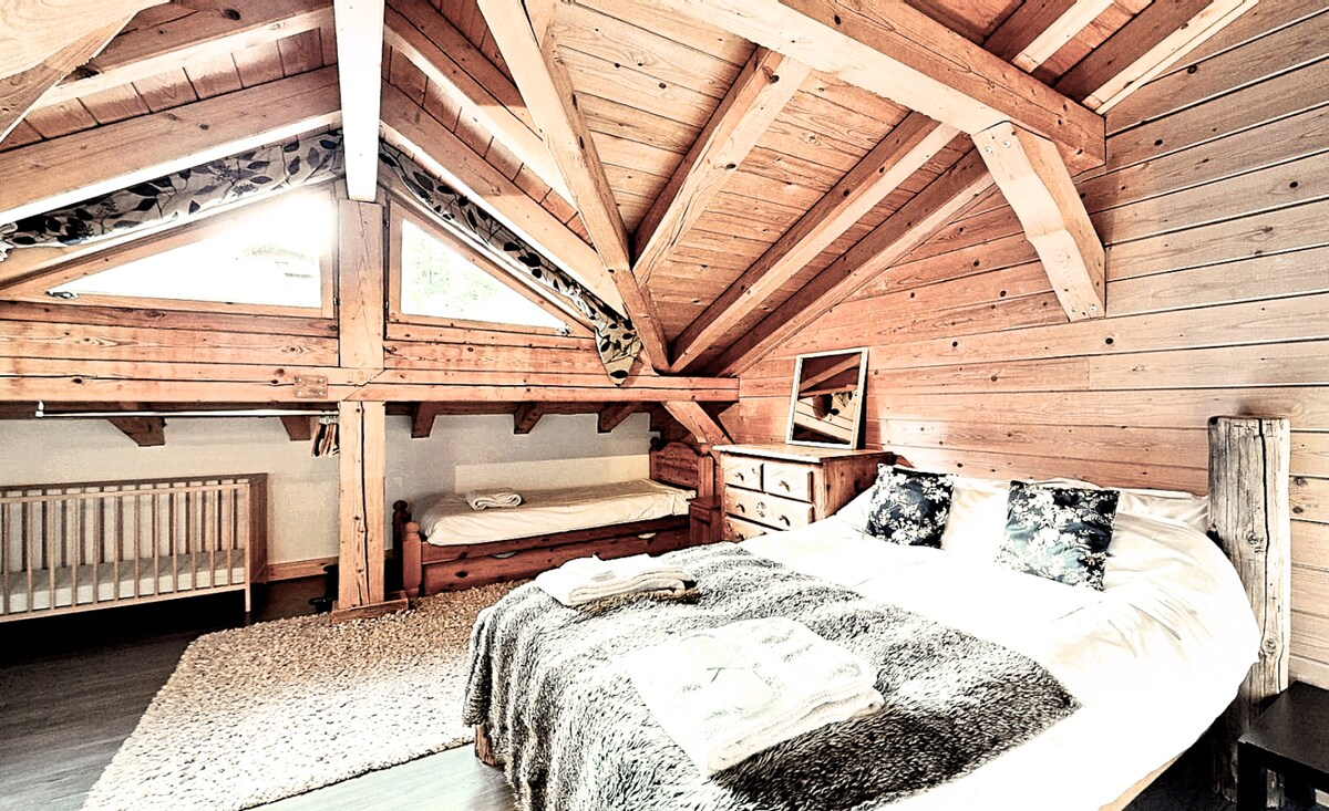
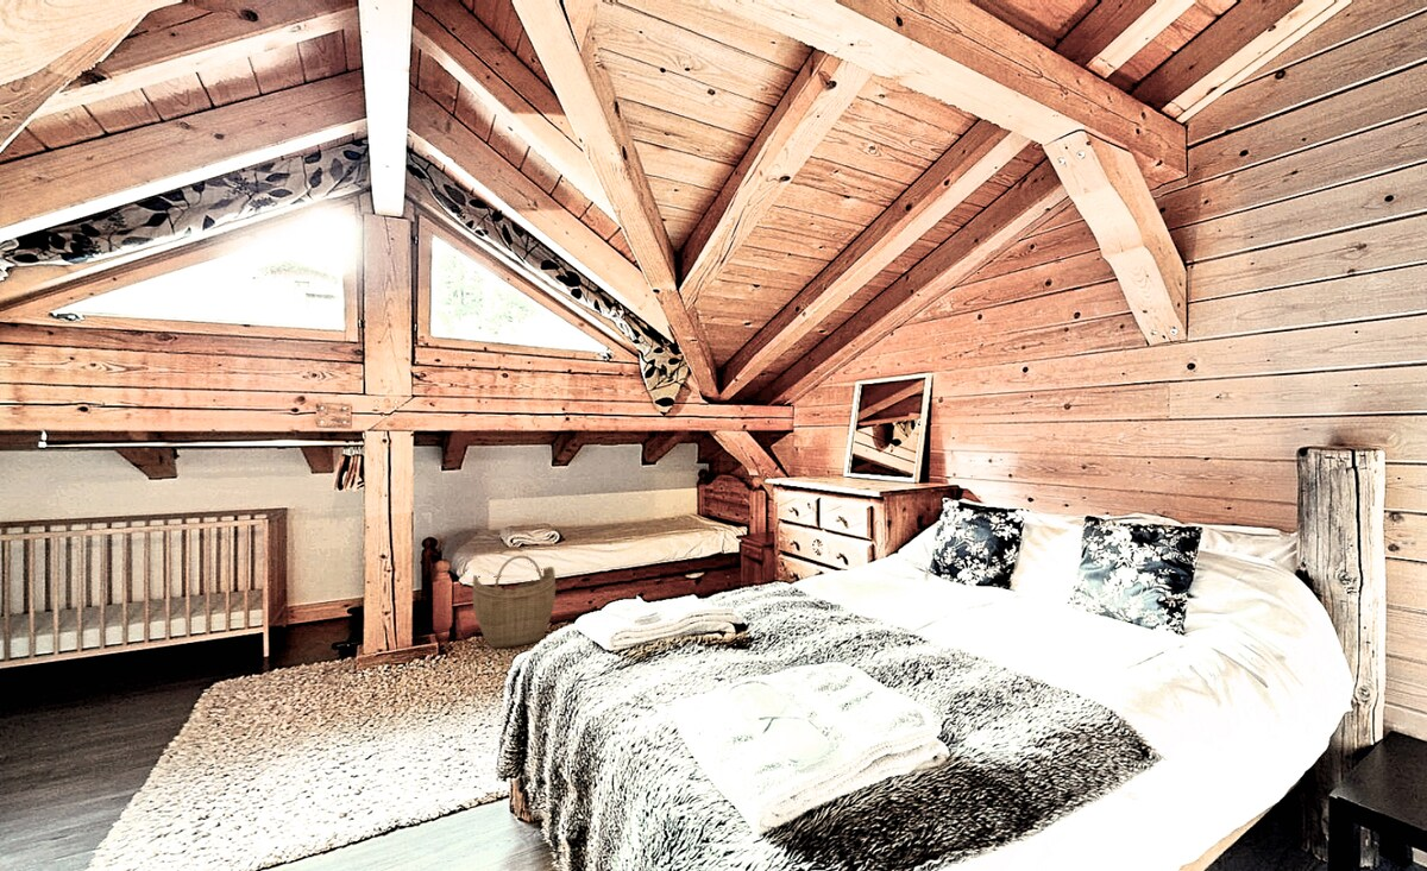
+ woven basket [471,545,557,649]
